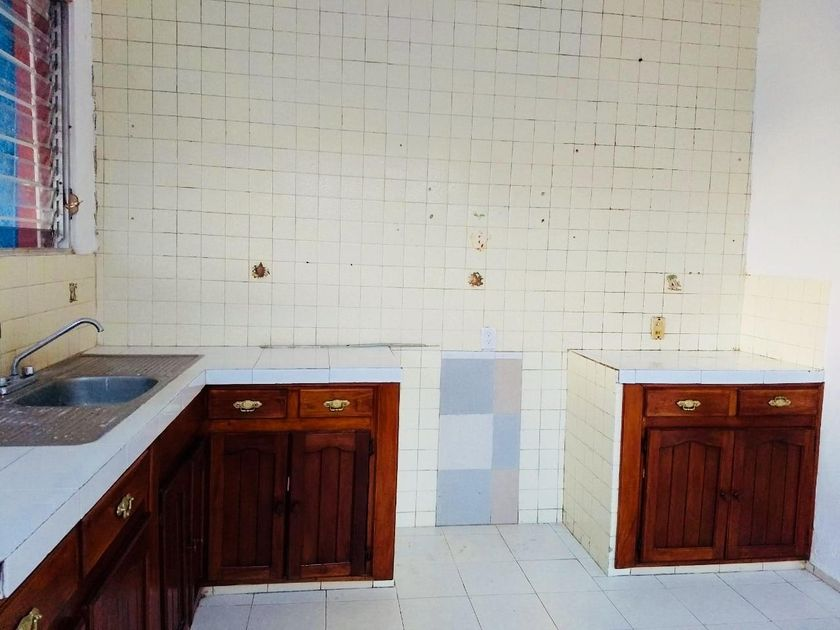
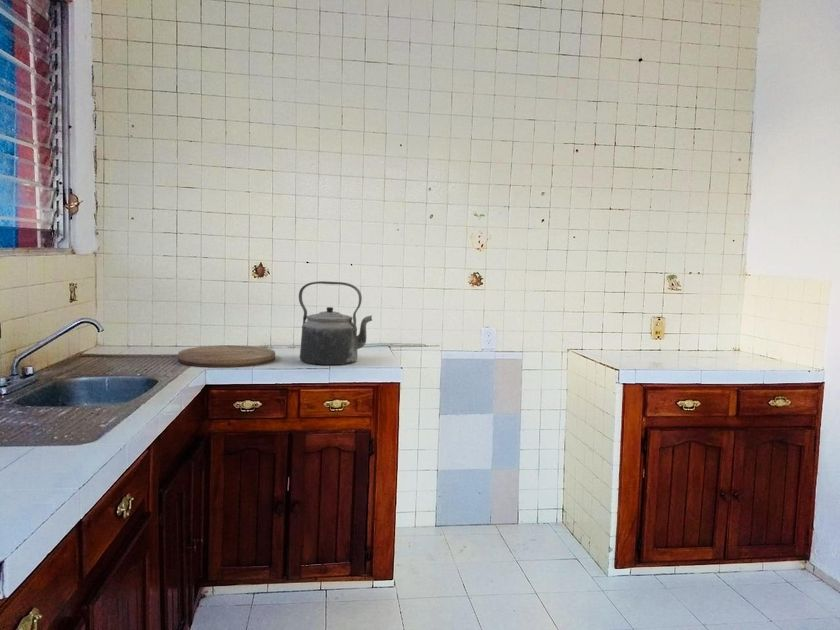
+ kettle [298,280,373,366]
+ cutting board [177,344,276,369]
